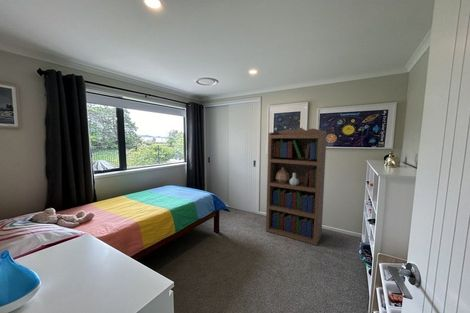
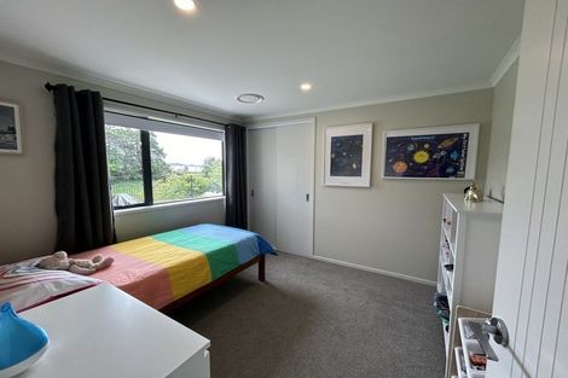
- bookcase [265,127,328,246]
